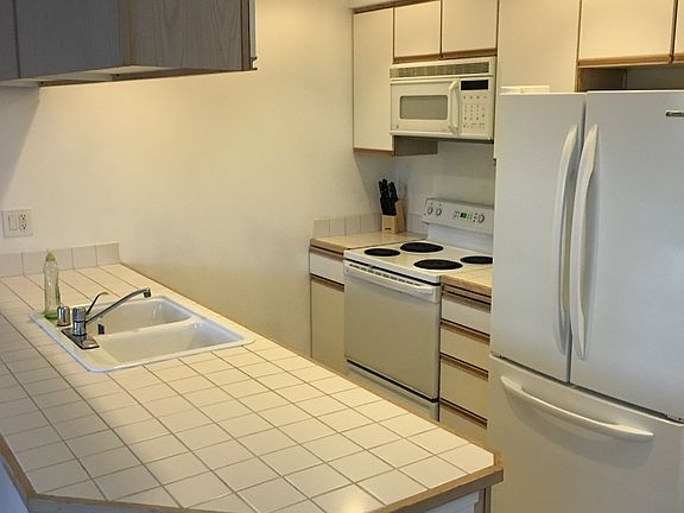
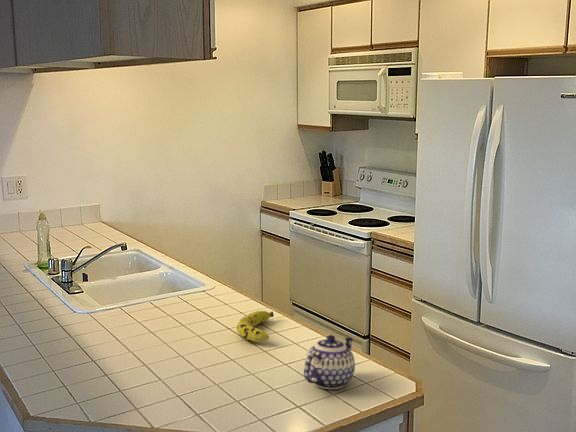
+ teapot [303,334,356,390]
+ fruit [236,310,274,343]
